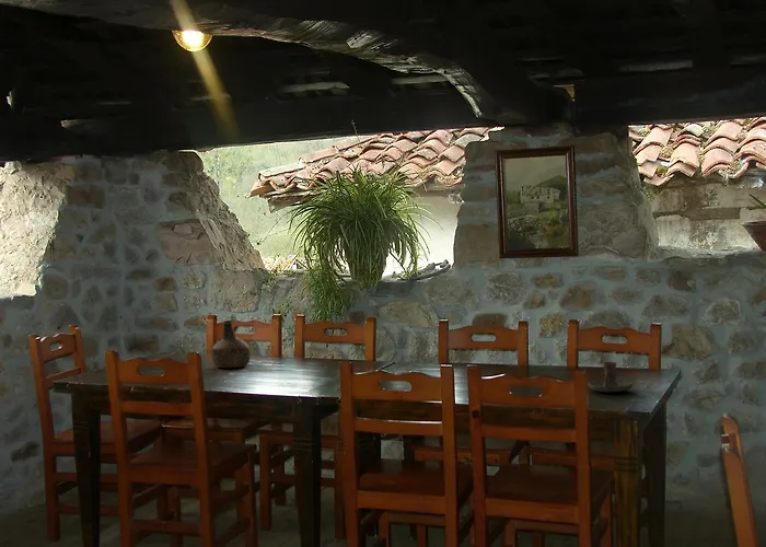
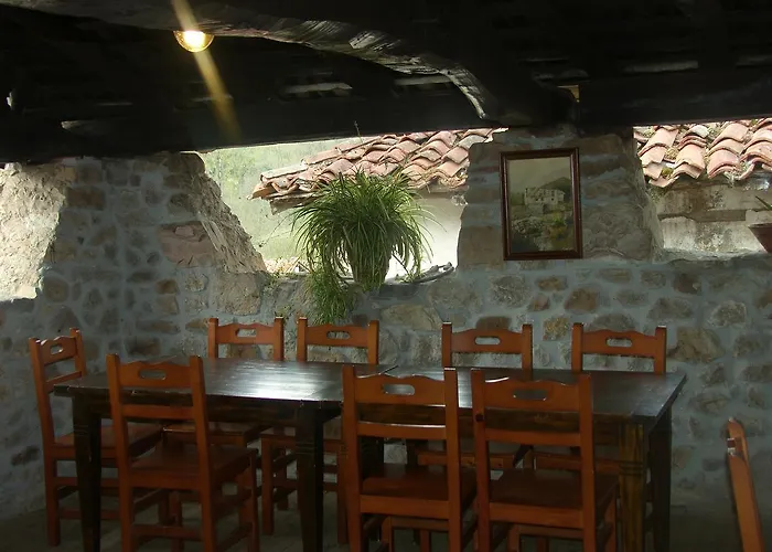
- candle holder [588,361,634,394]
- bottle [210,319,252,369]
